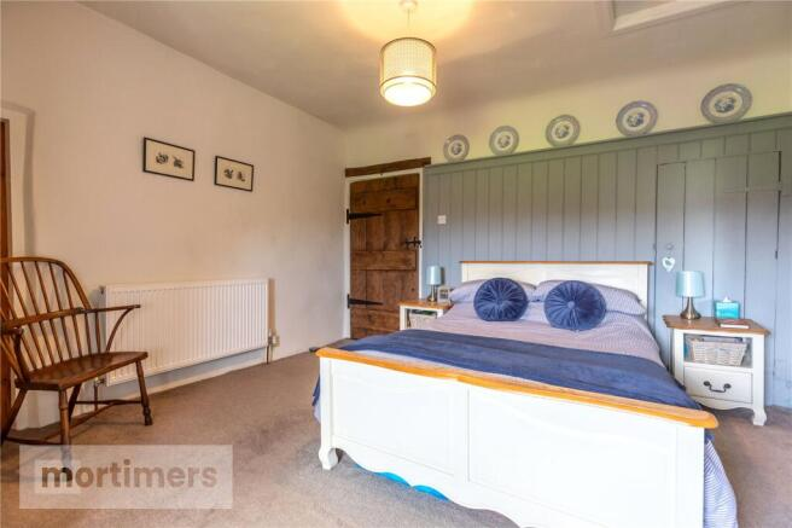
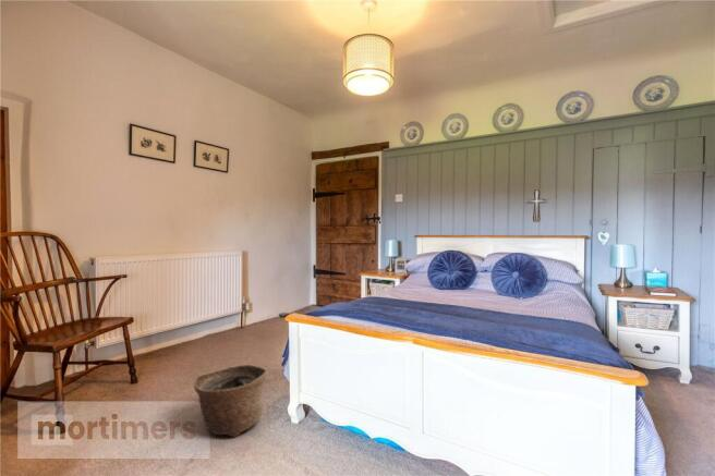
+ decorative cross [524,188,549,223]
+ basket [193,364,269,438]
